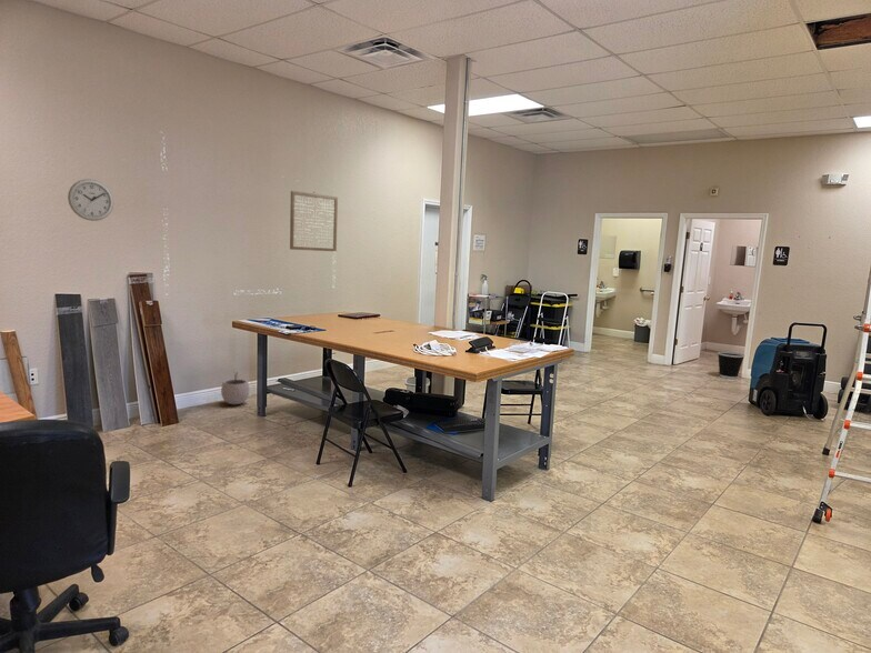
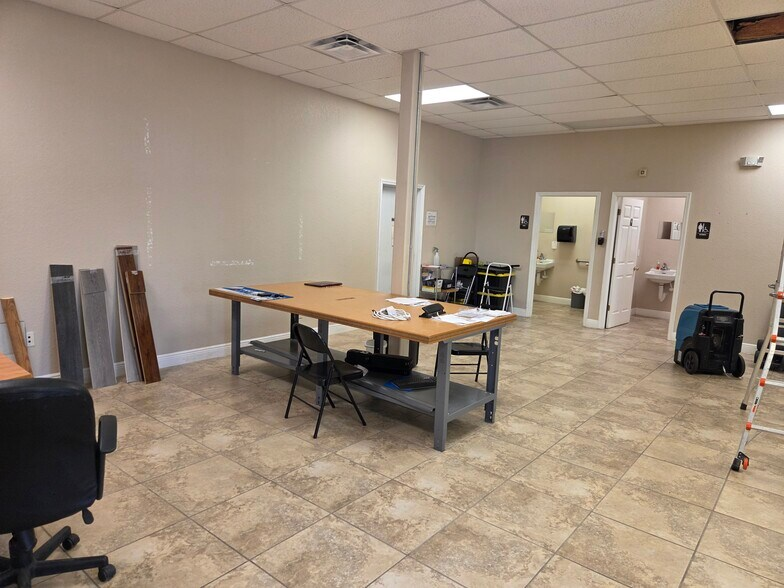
- wall art [289,190,339,252]
- wastebasket [717,351,745,380]
- wall clock [67,178,114,222]
- plant pot [220,371,251,405]
